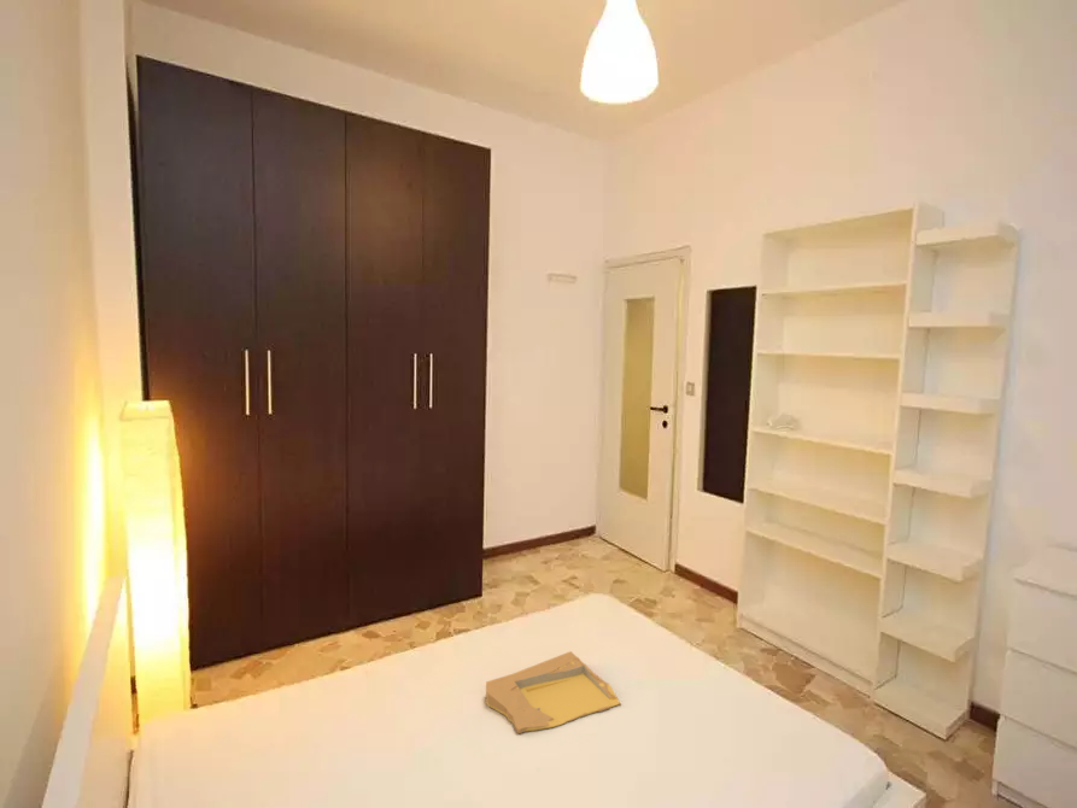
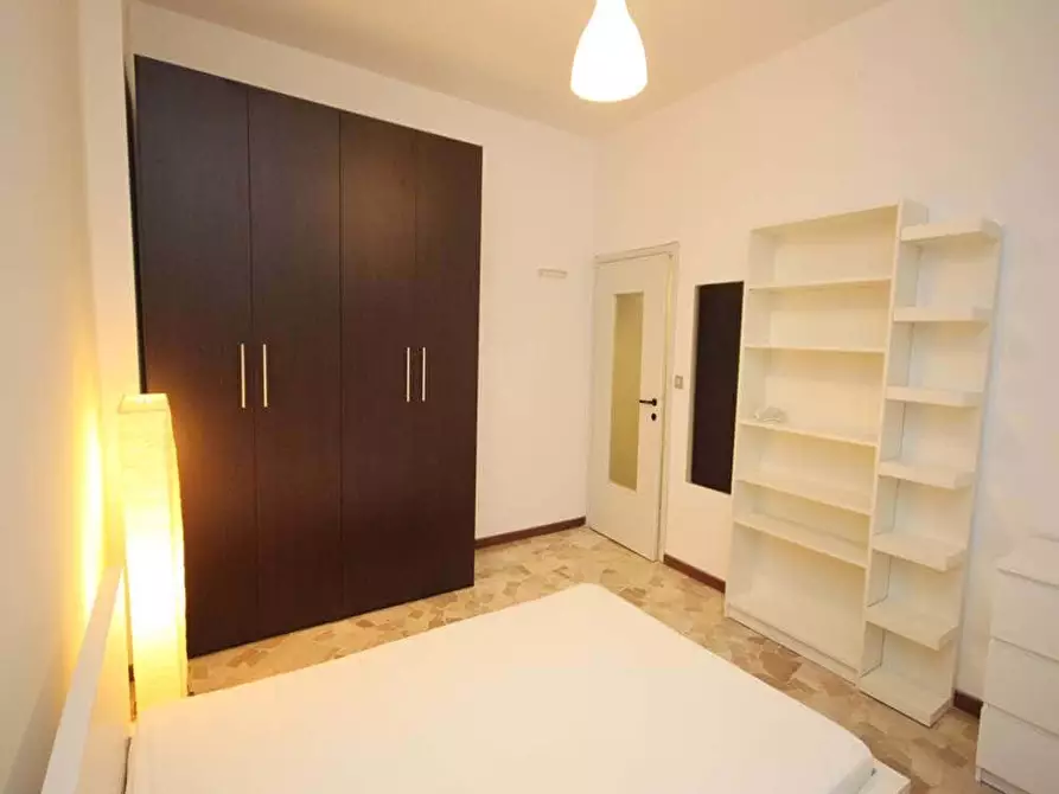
- tray [485,650,622,734]
